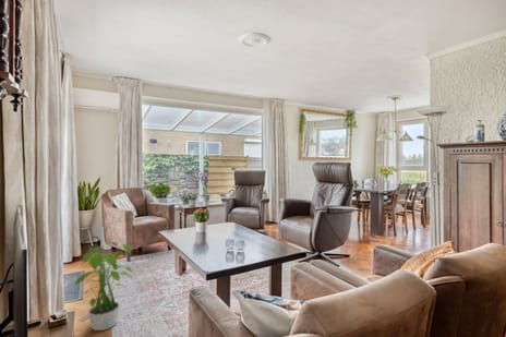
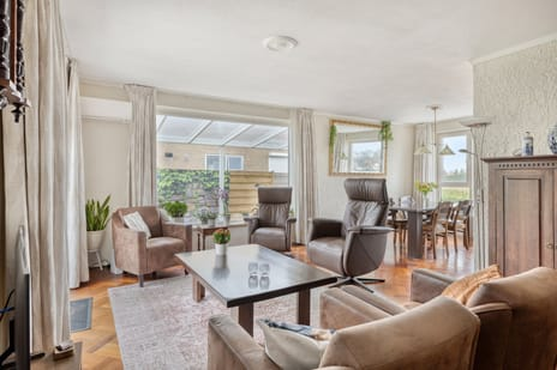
- potted plant [73,241,134,332]
